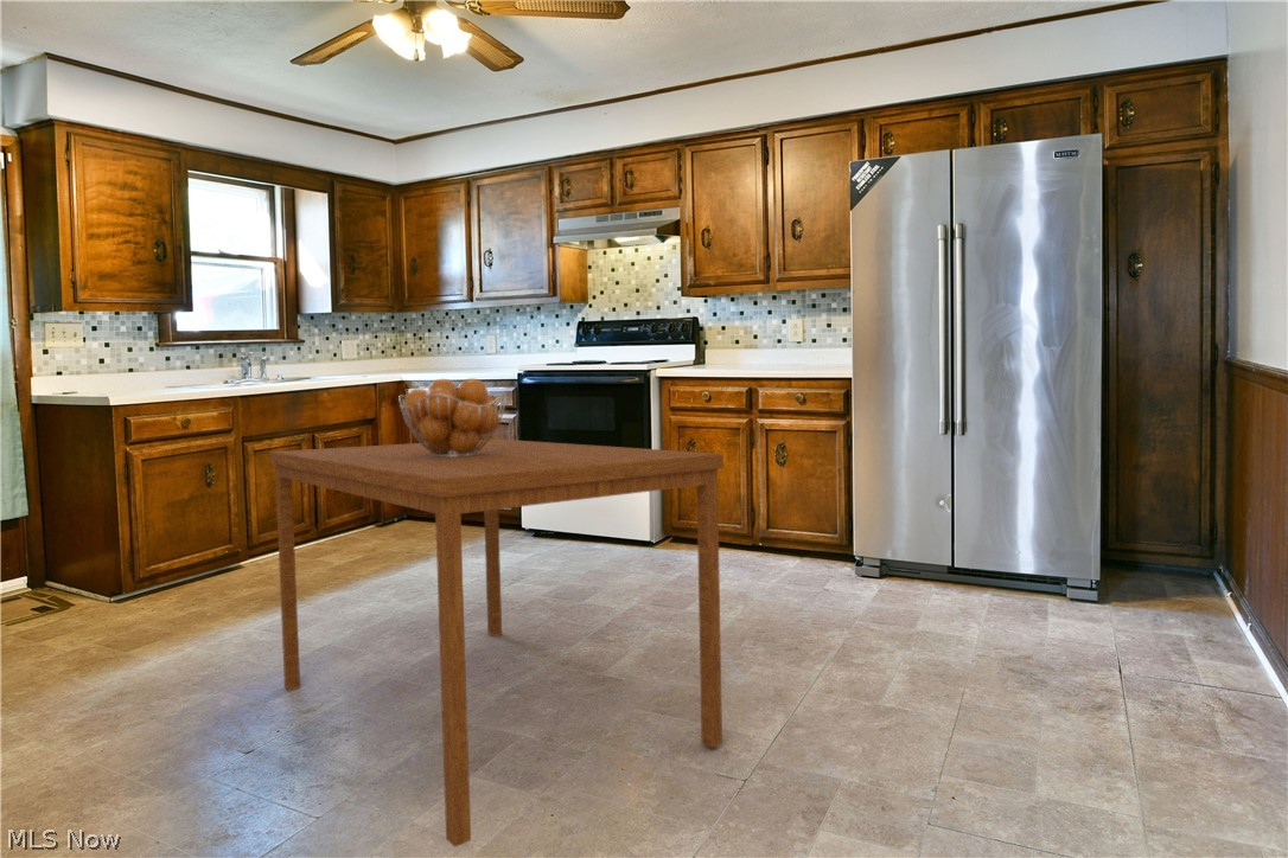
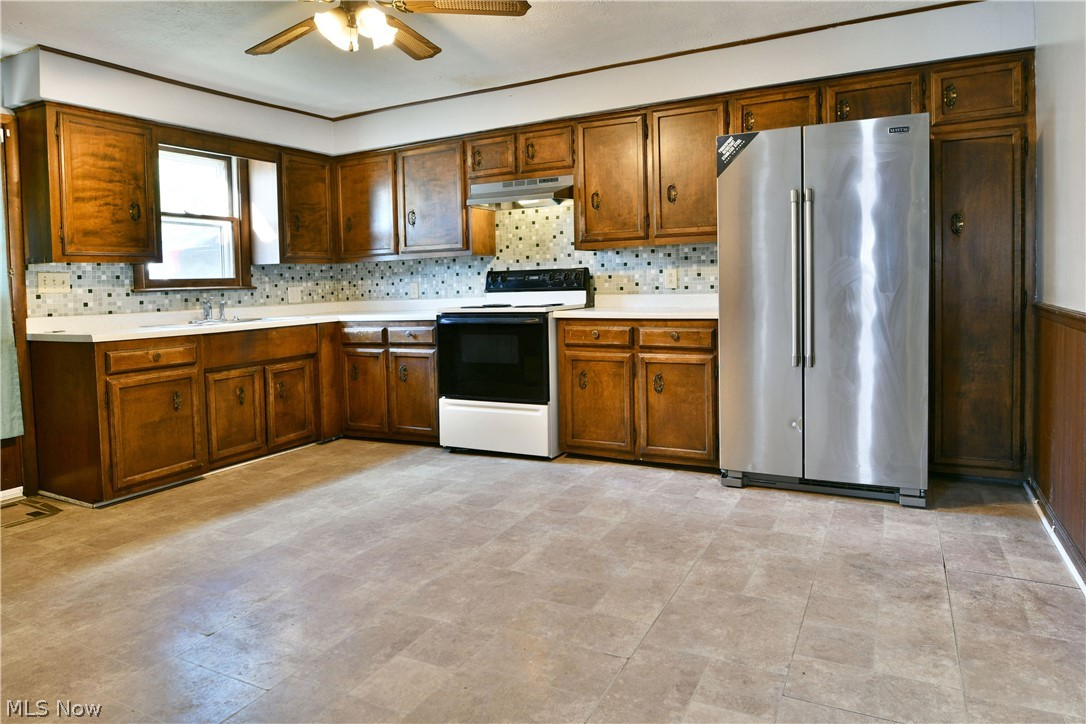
- fruit basket [397,377,508,457]
- dining table [269,437,725,849]
